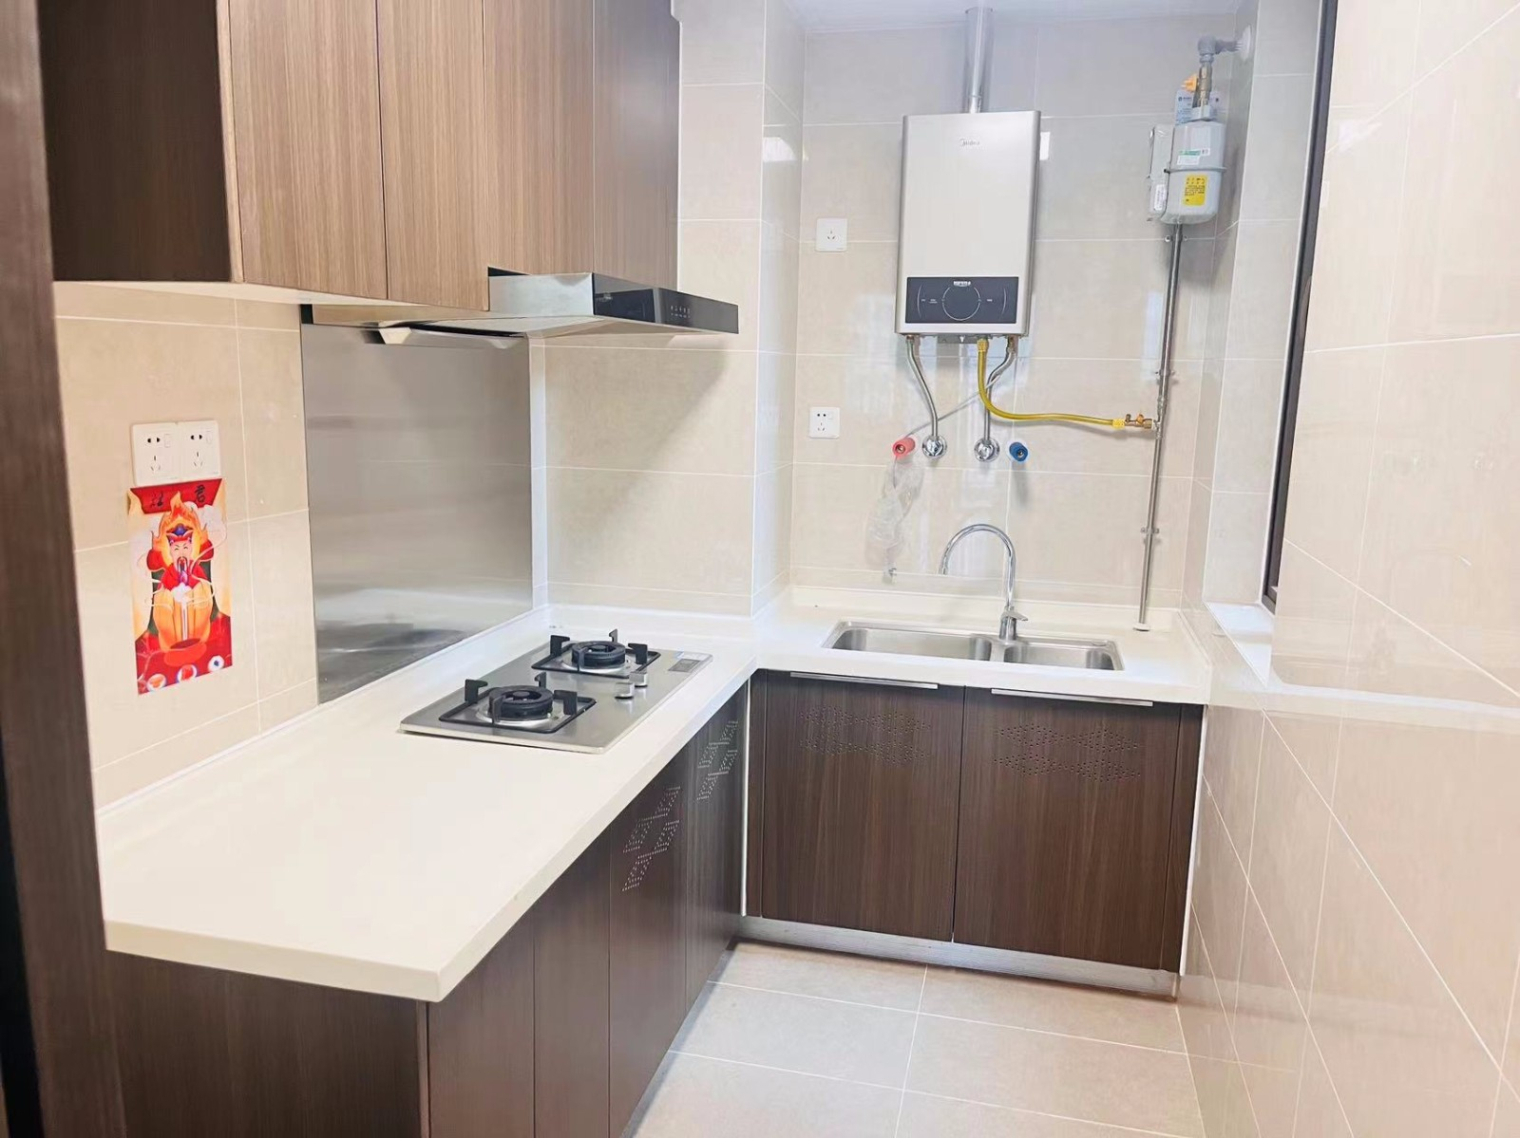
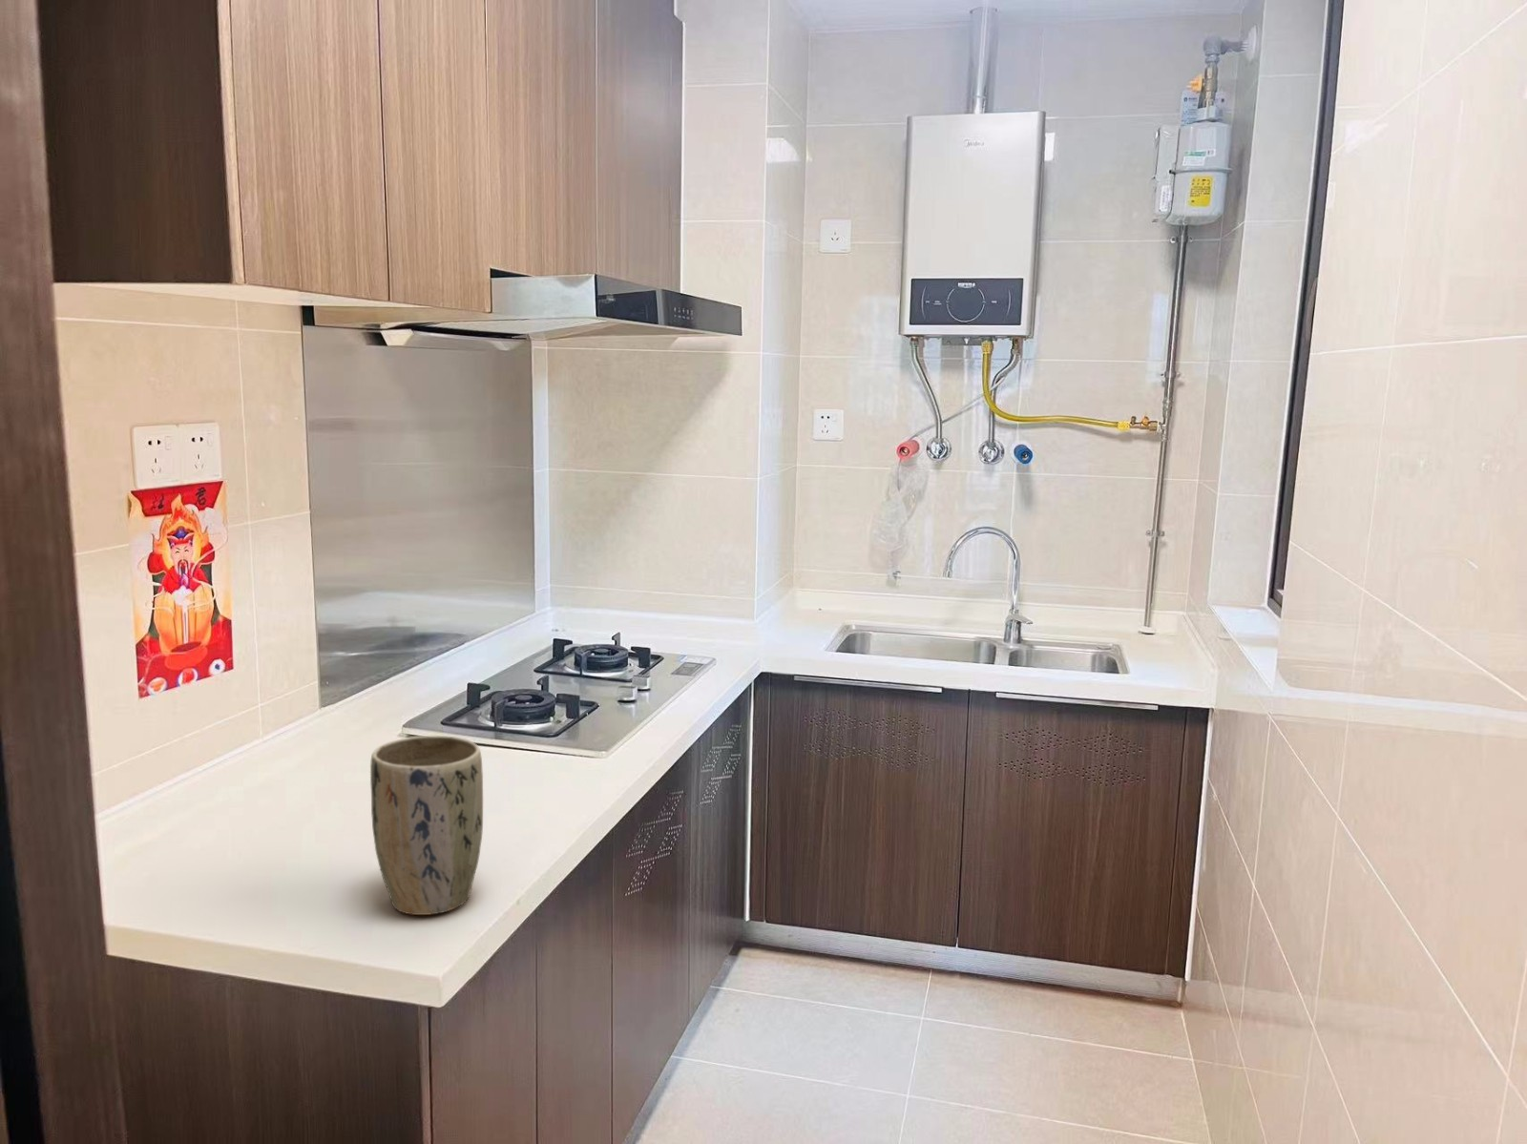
+ plant pot [369,734,484,916]
